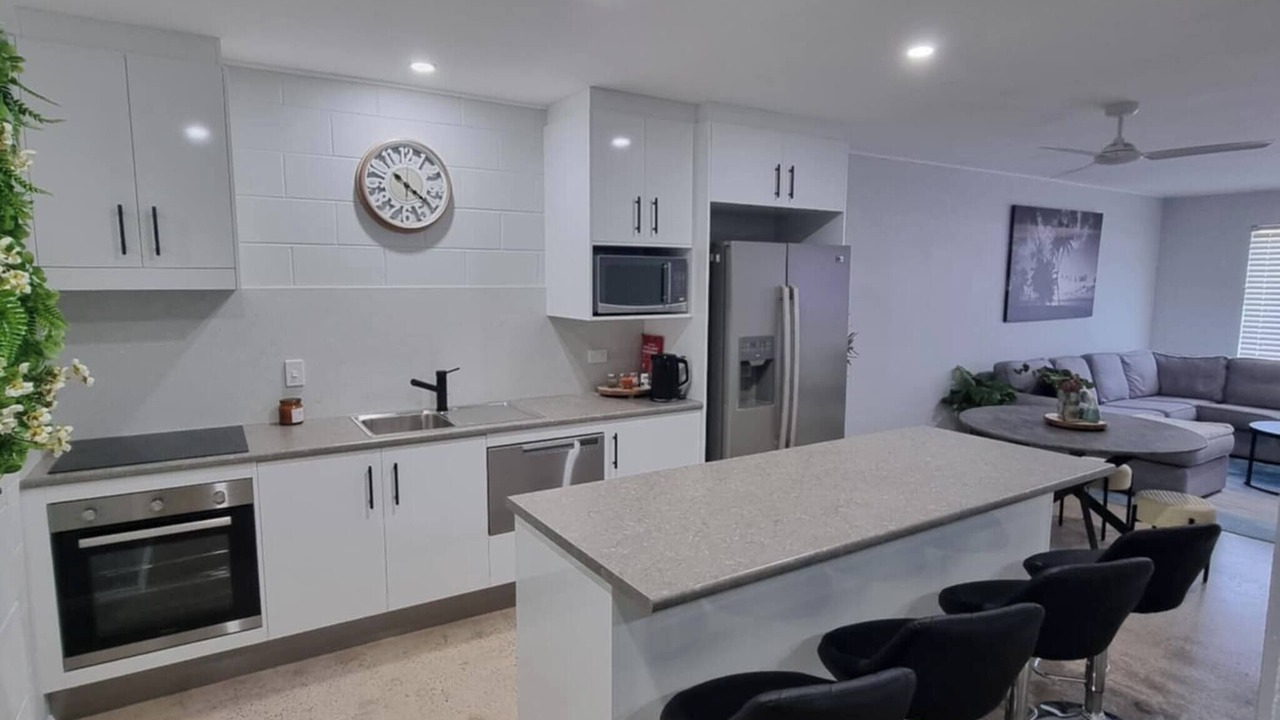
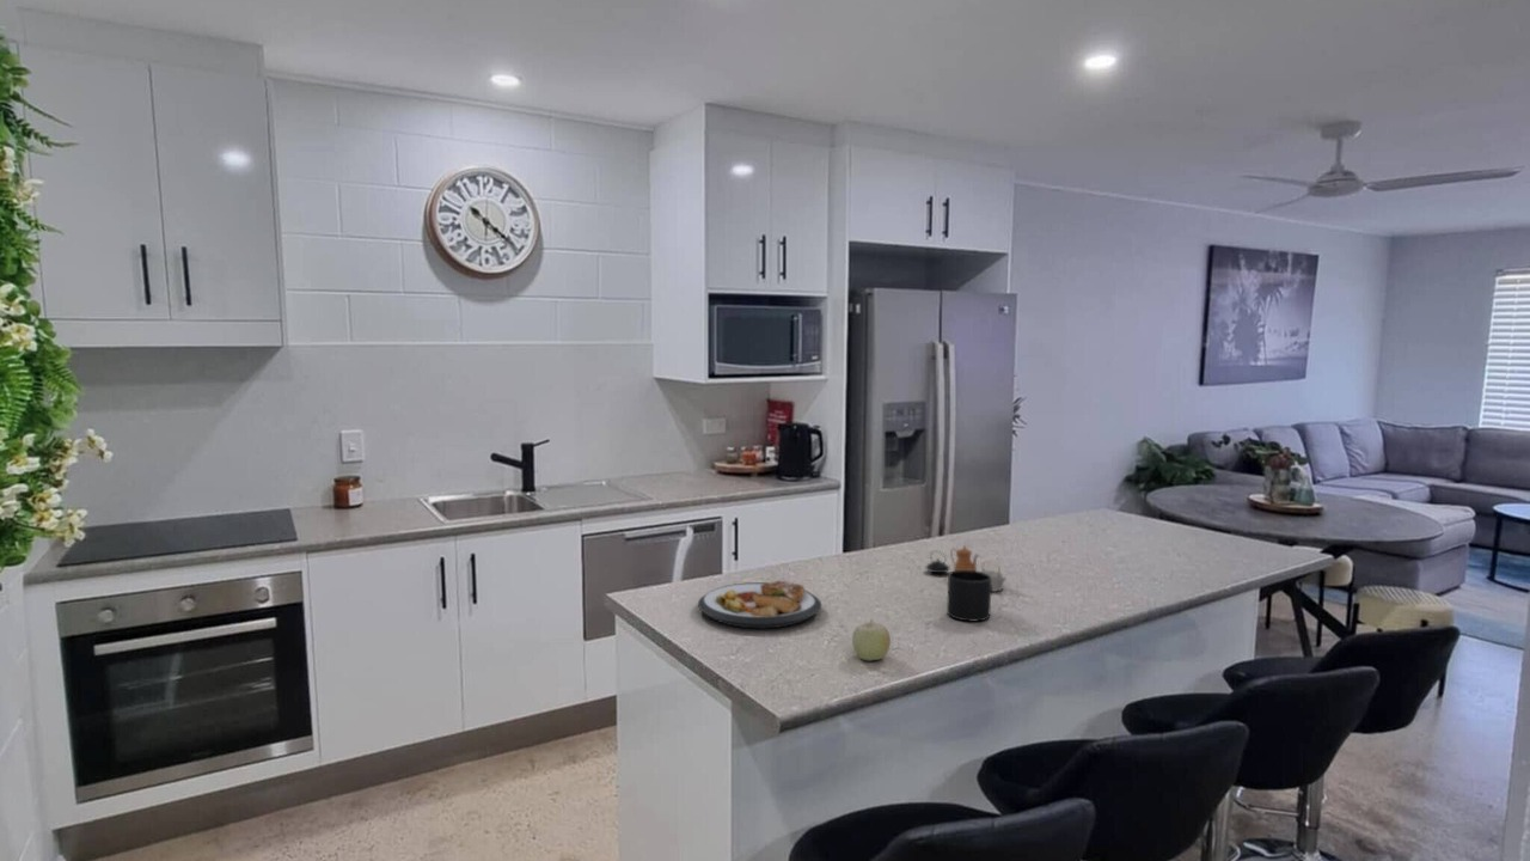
+ mug [945,570,993,622]
+ teapot [924,544,1008,593]
+ fruit [851,618,892,661]
+ plate [697,580,822,630]
